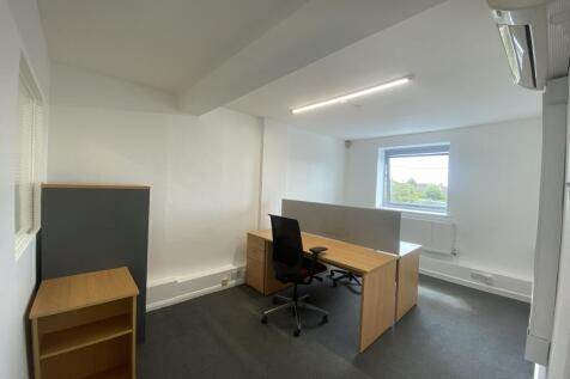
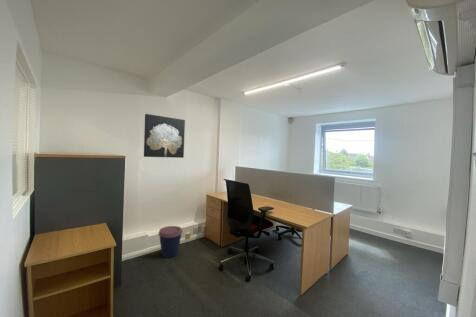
+ coffee cup [158,225,183,259]
+ wall art [143,113,186,159]
